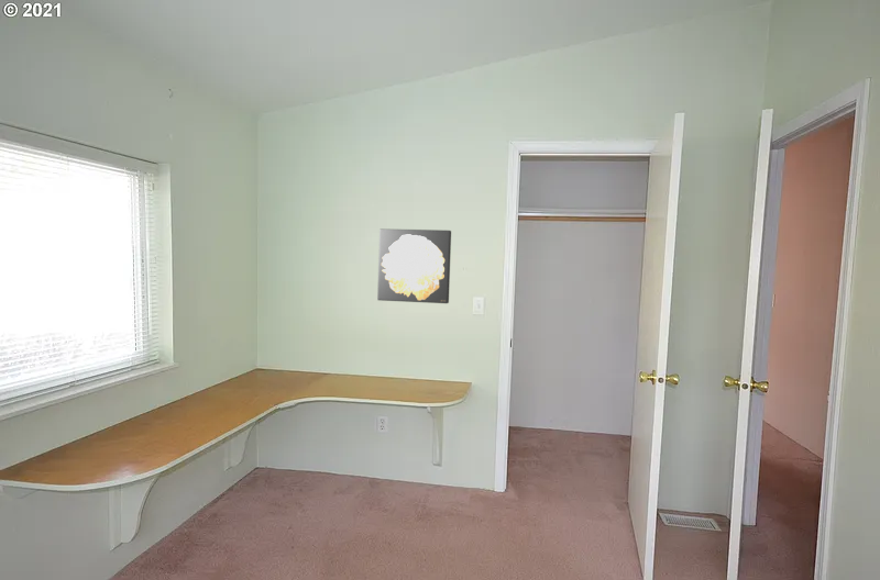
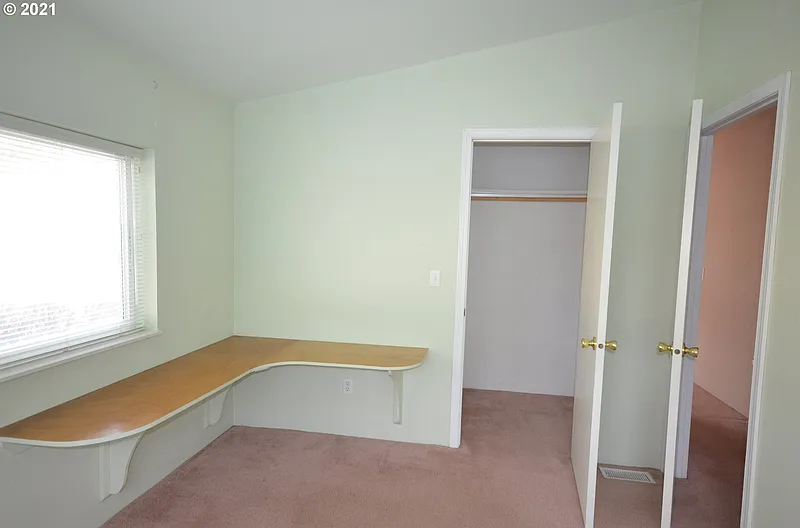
- wall art [376,227,452,304]
